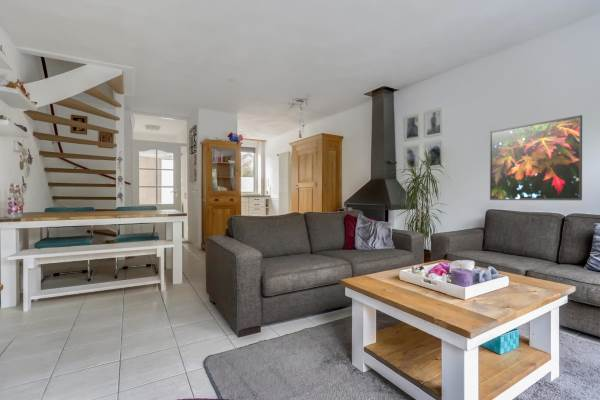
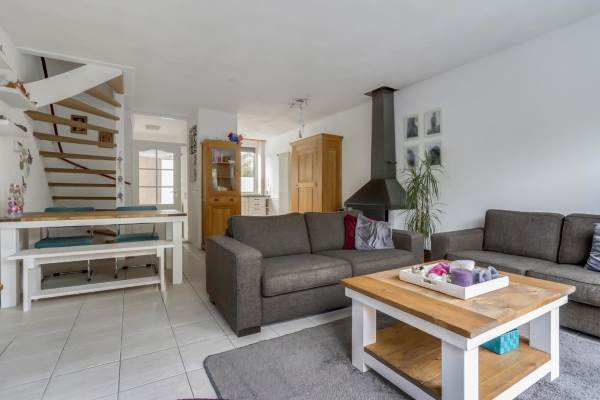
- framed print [489,114,583,201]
